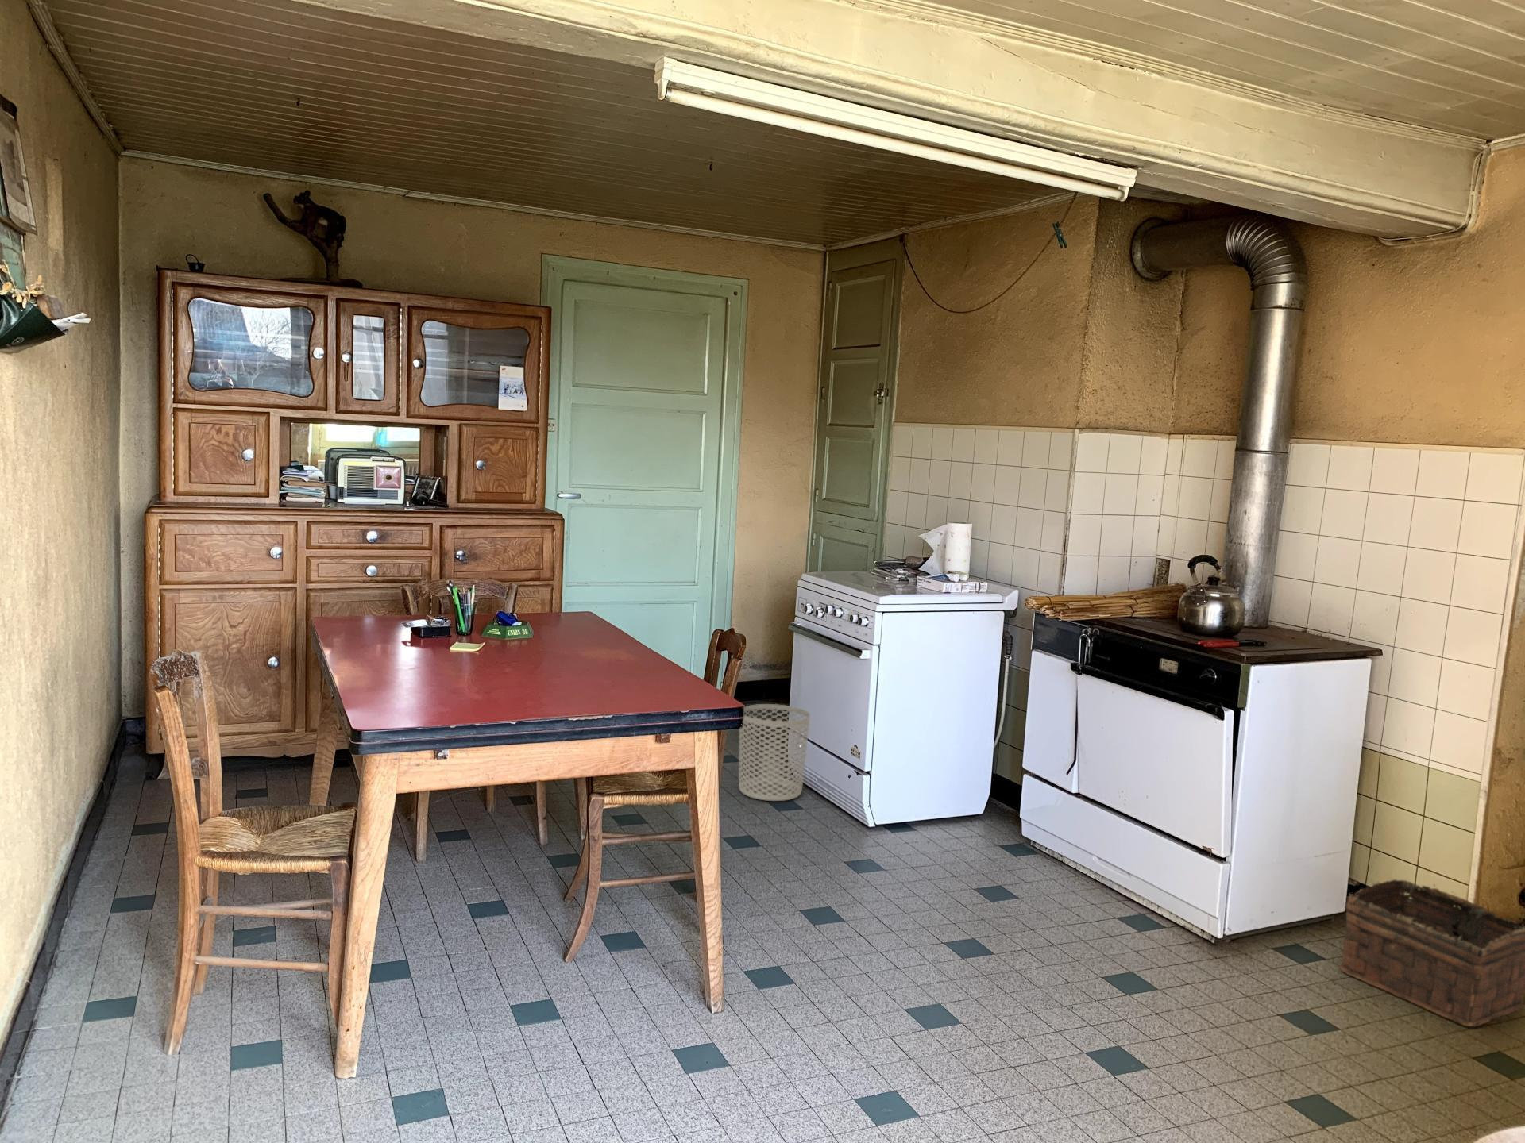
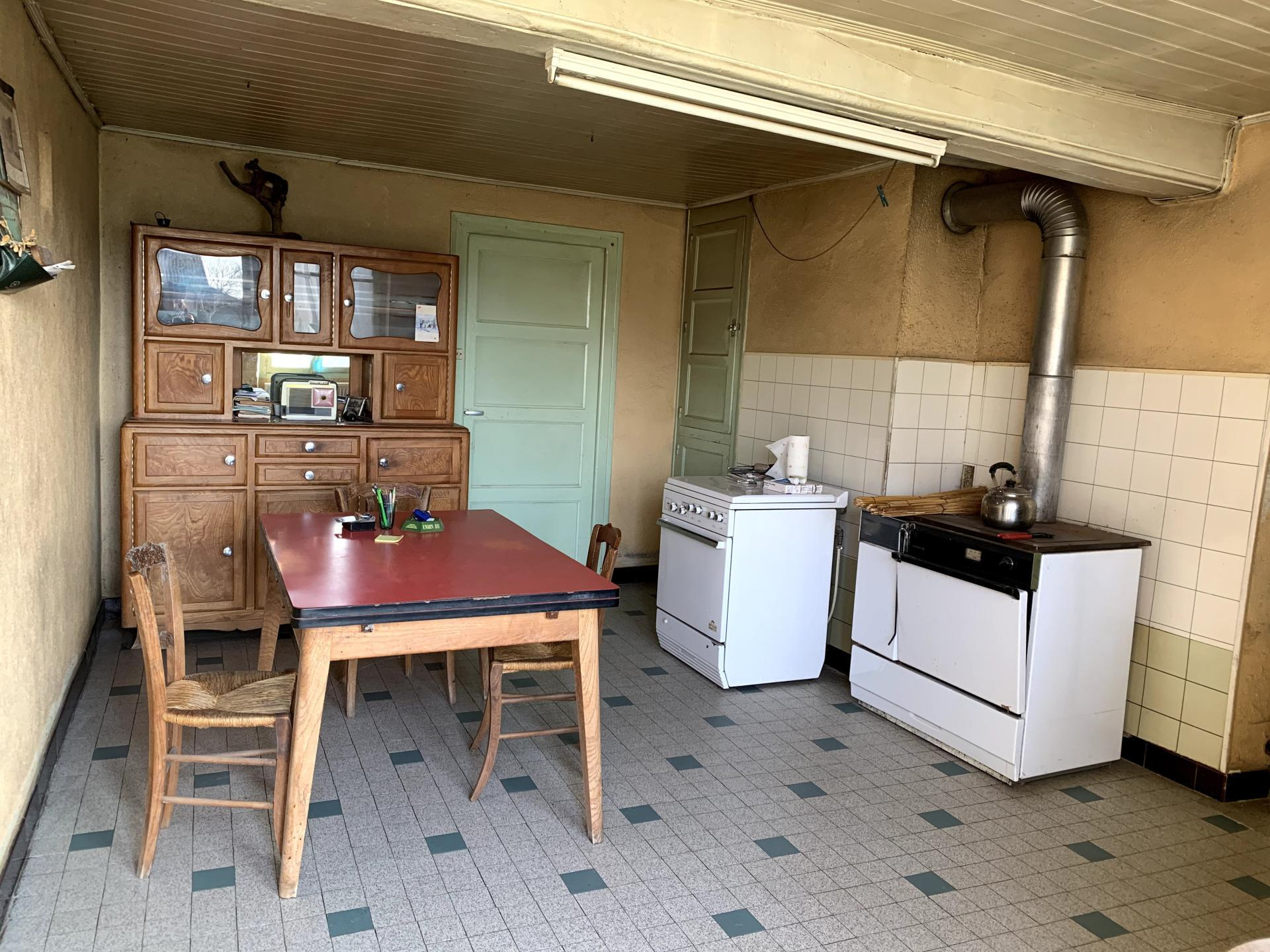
- waste bin [737,704,811,802]
- basket [1339,879,1525,1027]
